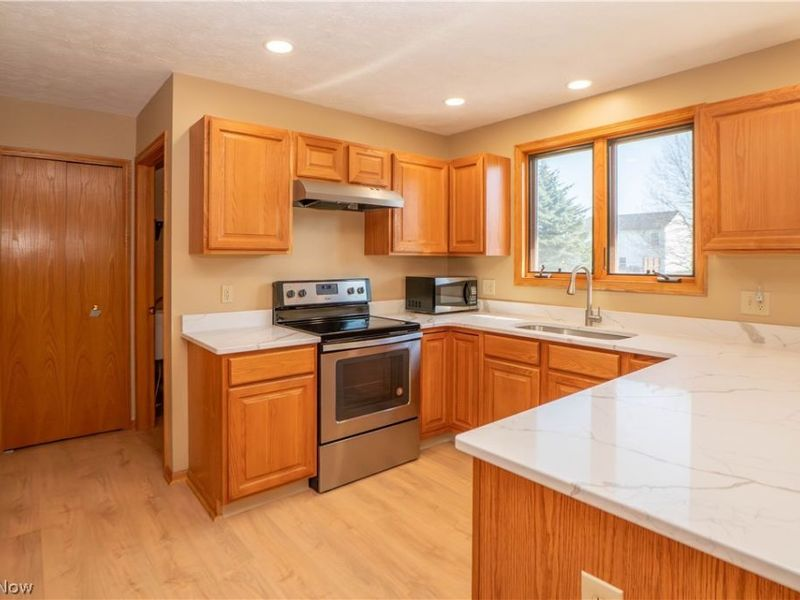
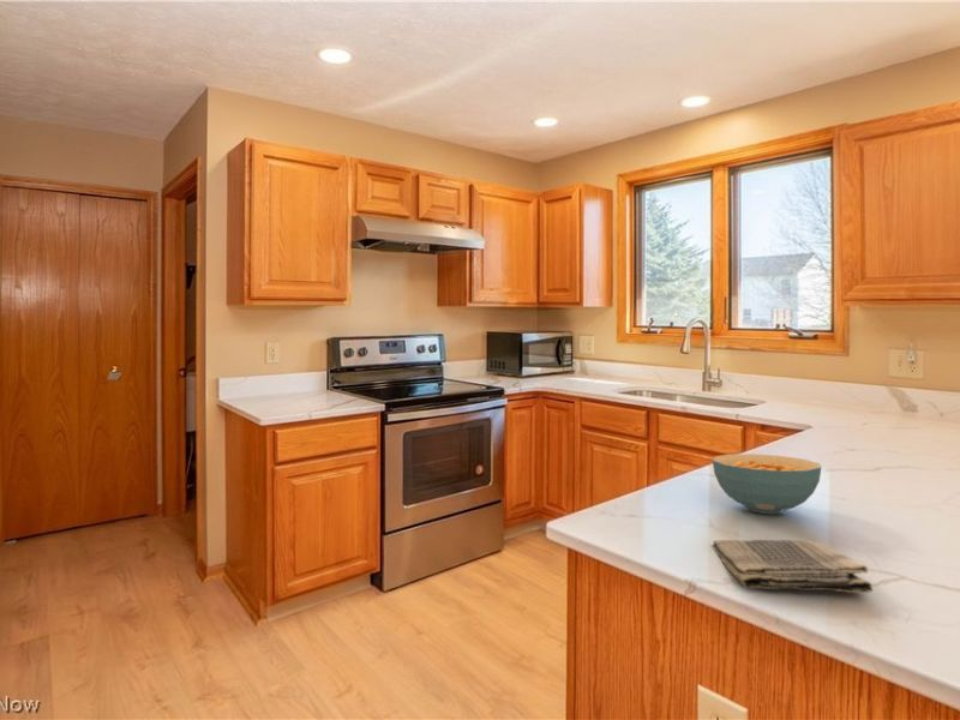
+ cereal bowl [712,452,822,515]
+ dish towel [712,539,874,594]
